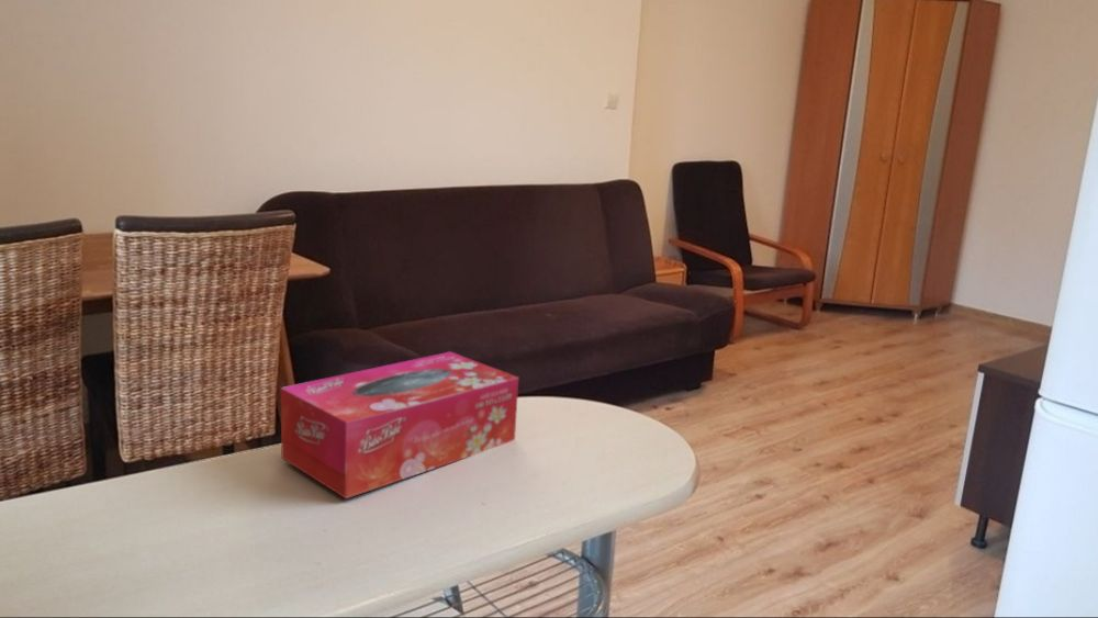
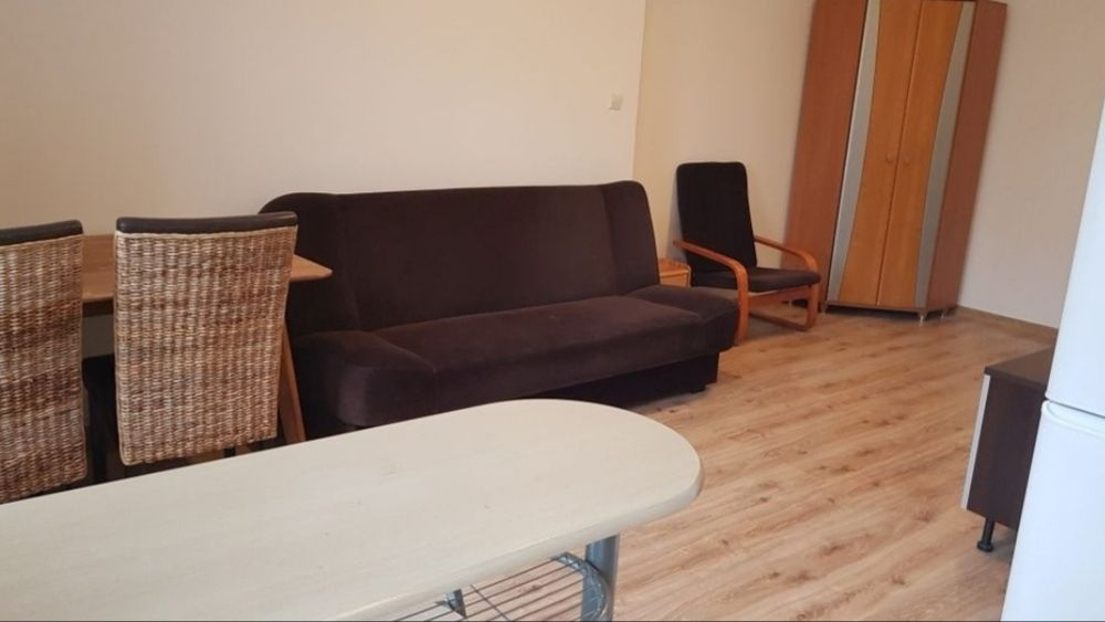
- tissue box [280,350,519,499]
